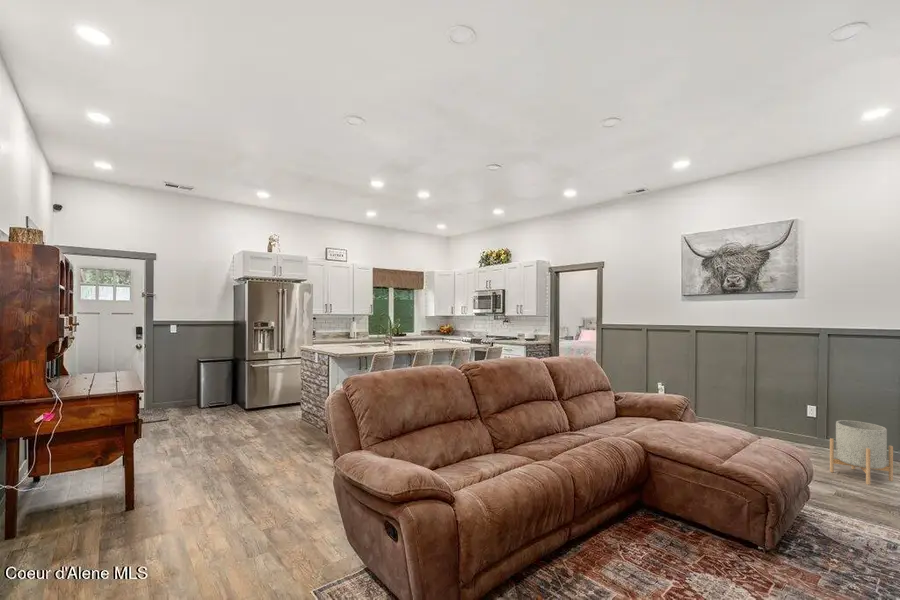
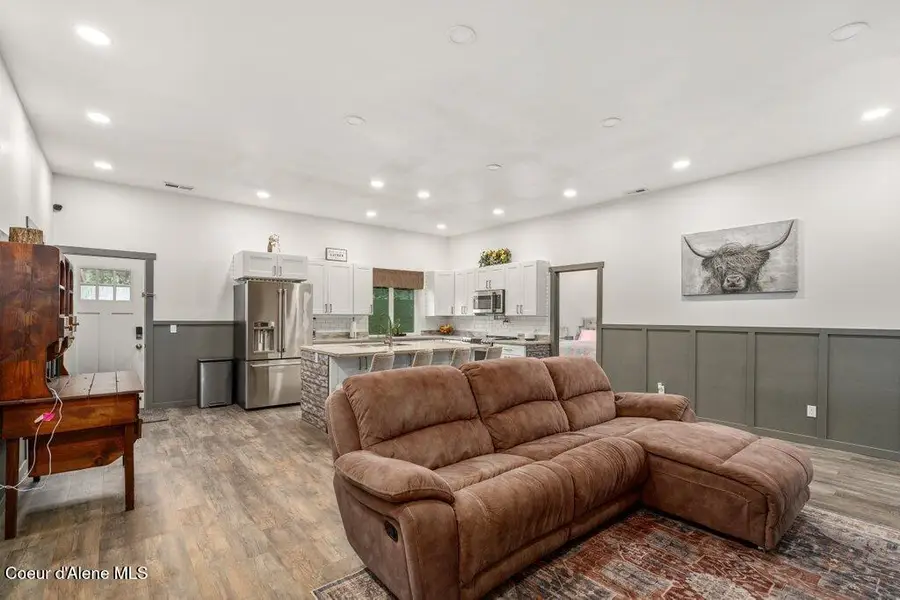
- planter [829,419,894,486]
